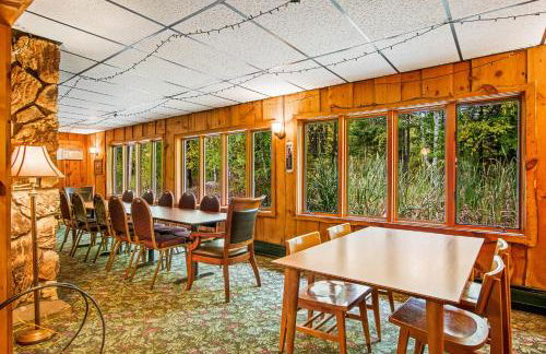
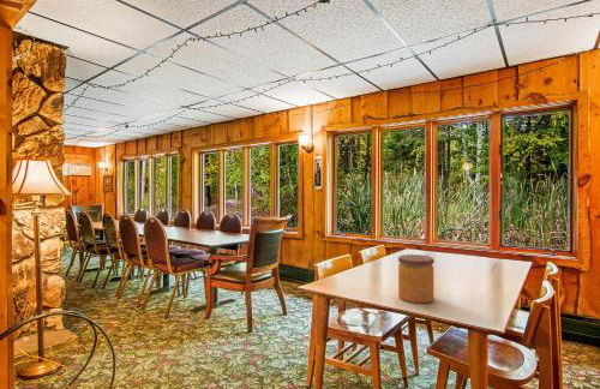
+ jar [397,253,436,304]
